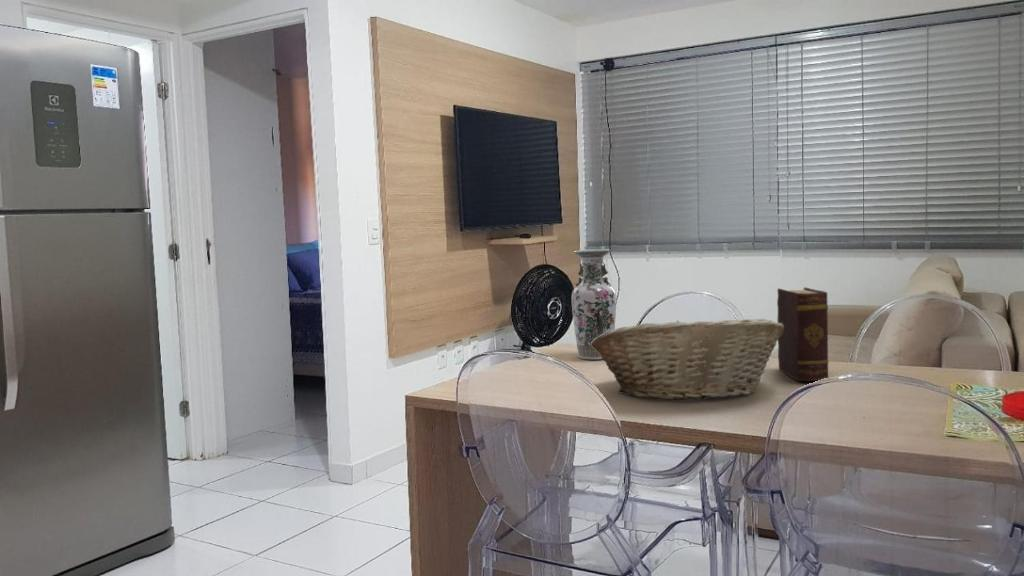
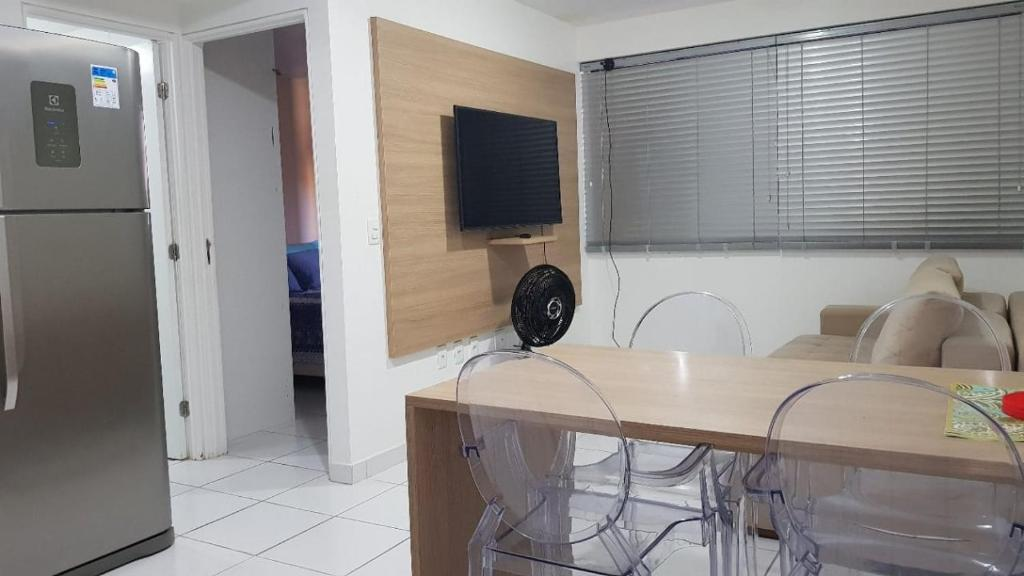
- vase [571,248,617,360]
- diary [776,286,830,382]
- fruit basket [591,317,784,401]
